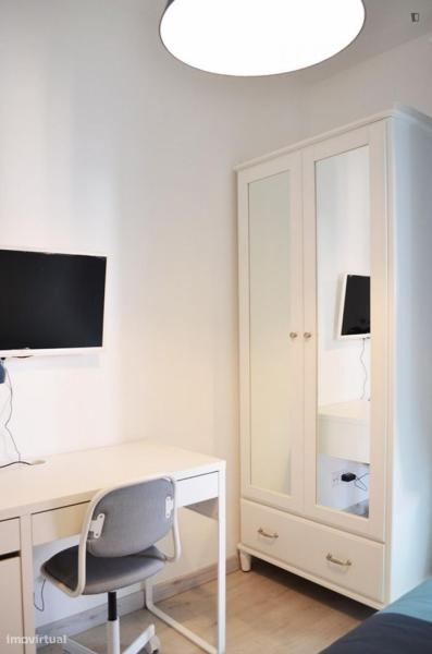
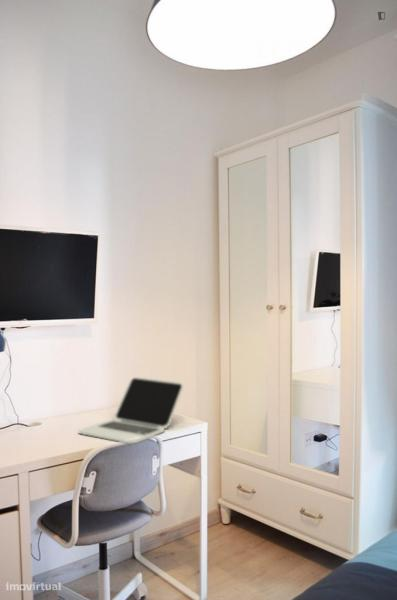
+ laptop [78,376,184,444]
